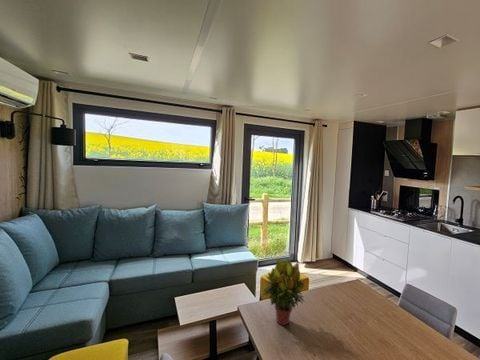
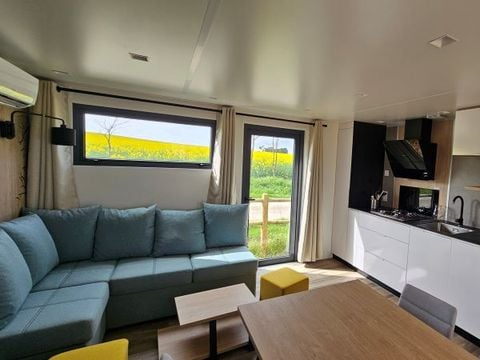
- potted plant [262,257,306,326]
